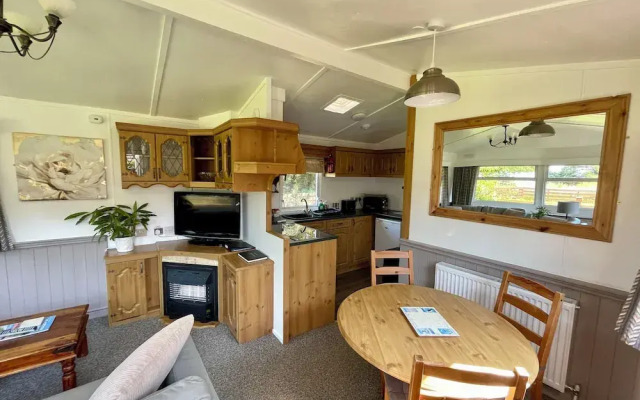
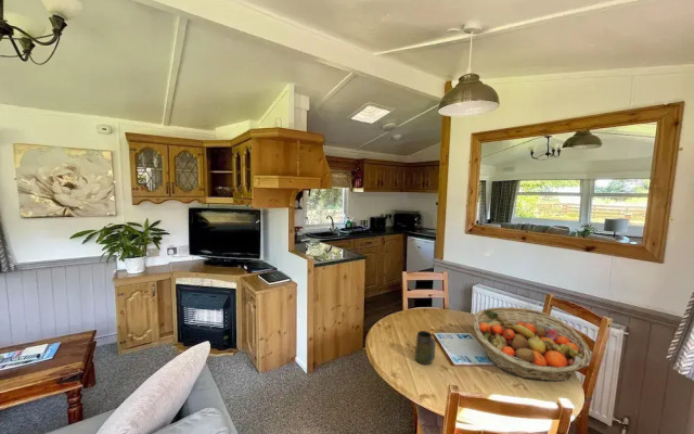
+ mug [414,330,437,366]
+ fruit basket [473,306,592,382]
